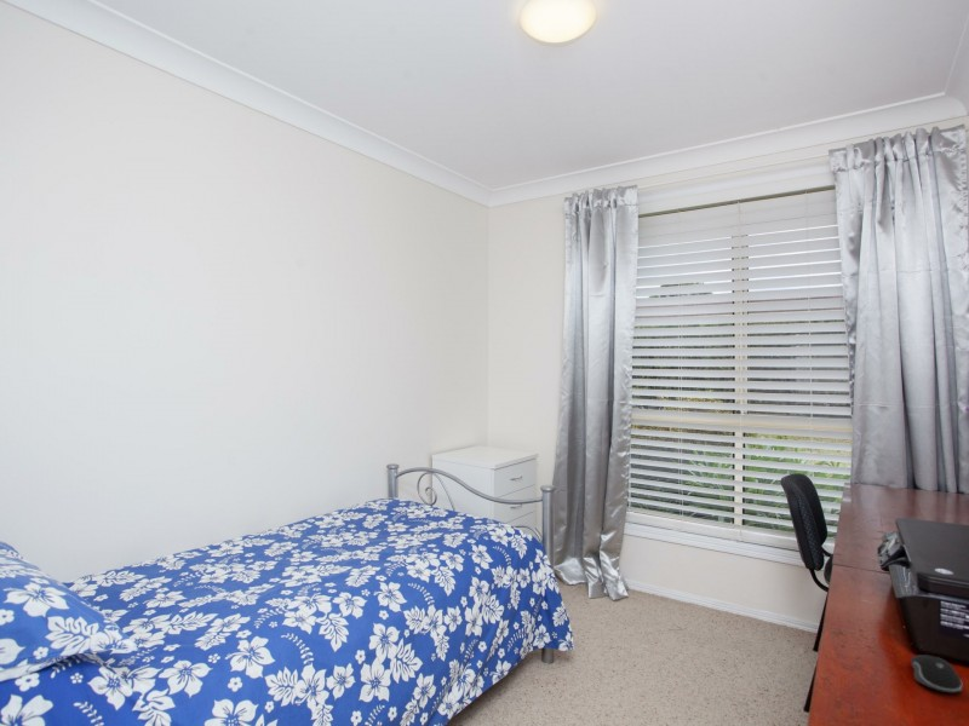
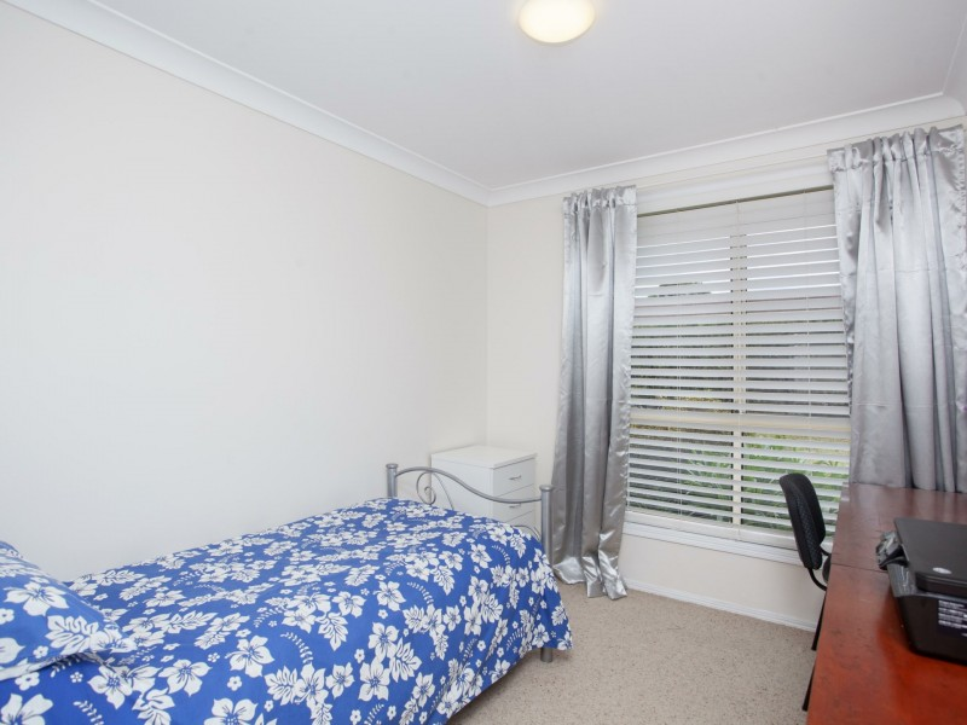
- computer mouse [910,653,963,693]
